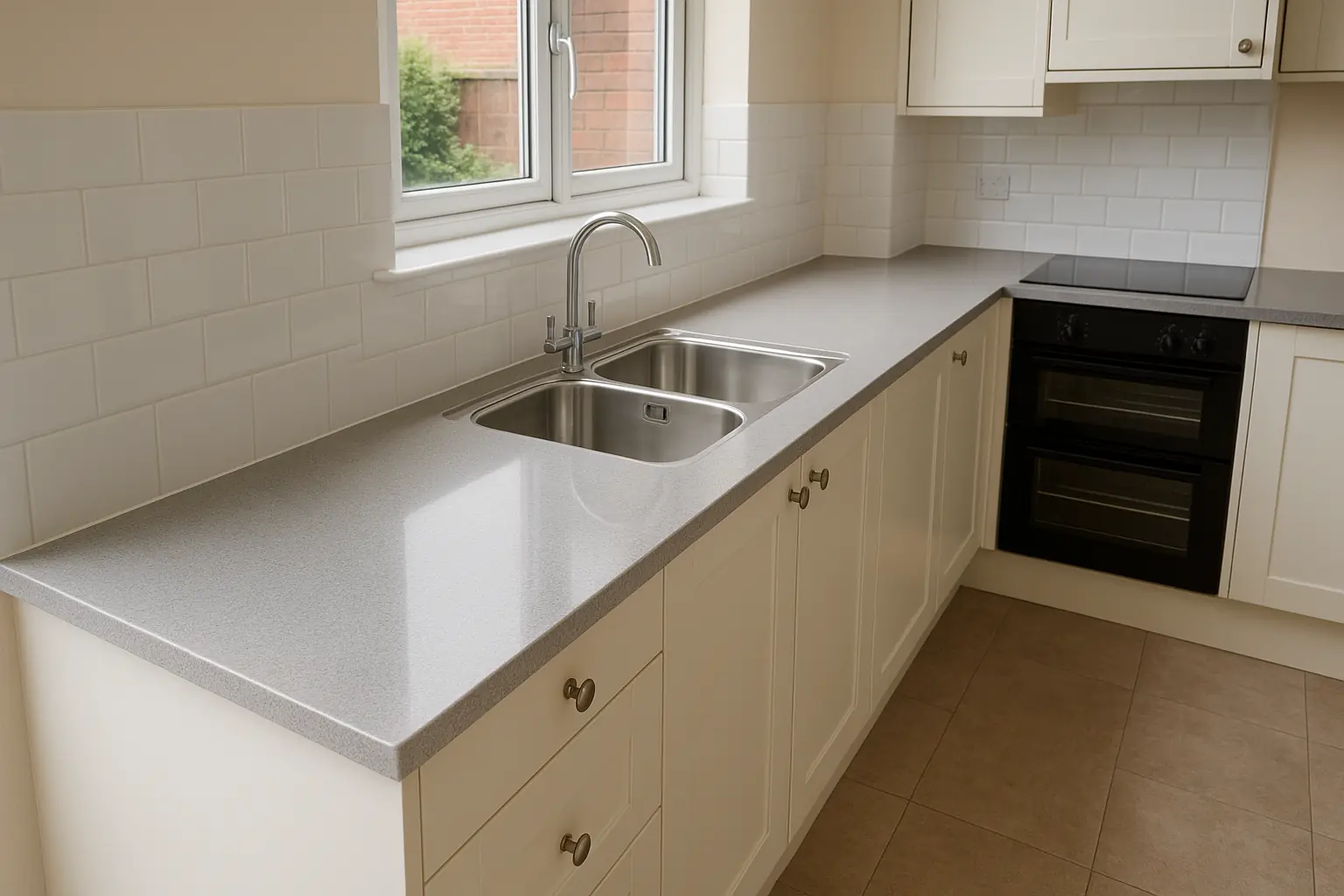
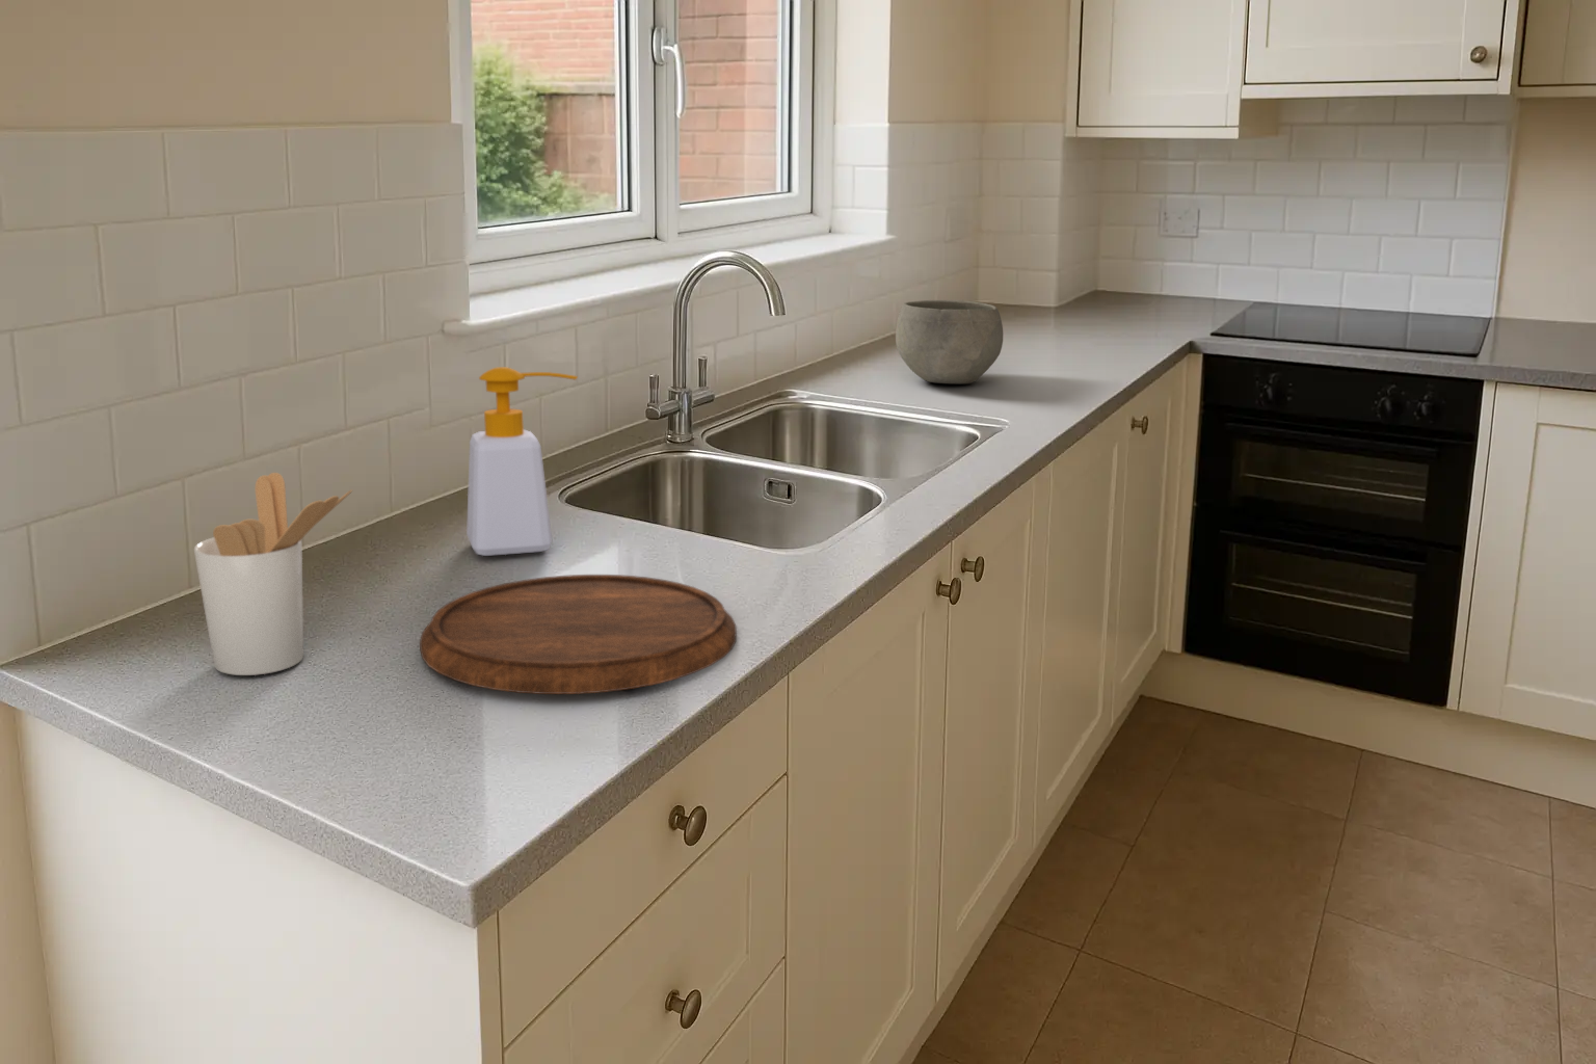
+ utensil holder [194,471,353,677]
+ soap bottle [466,366,578,557]
+ cutting board [419,574,737,695]
+ bowl [894,299,1003,385]
